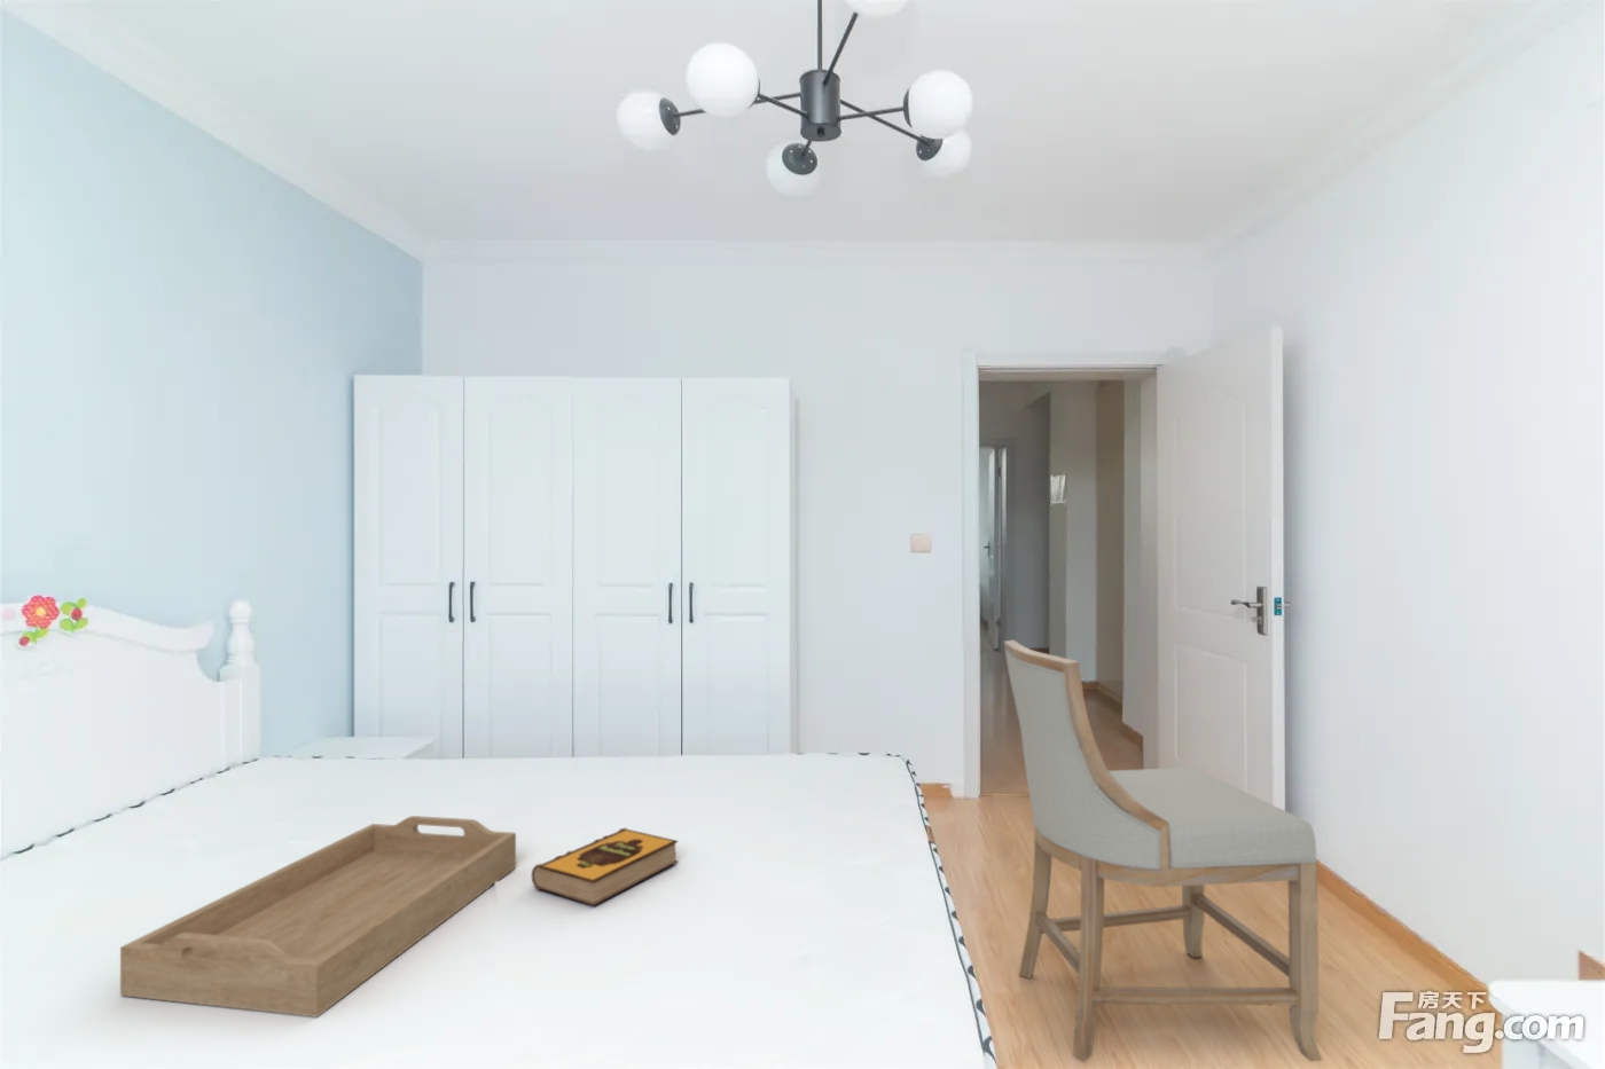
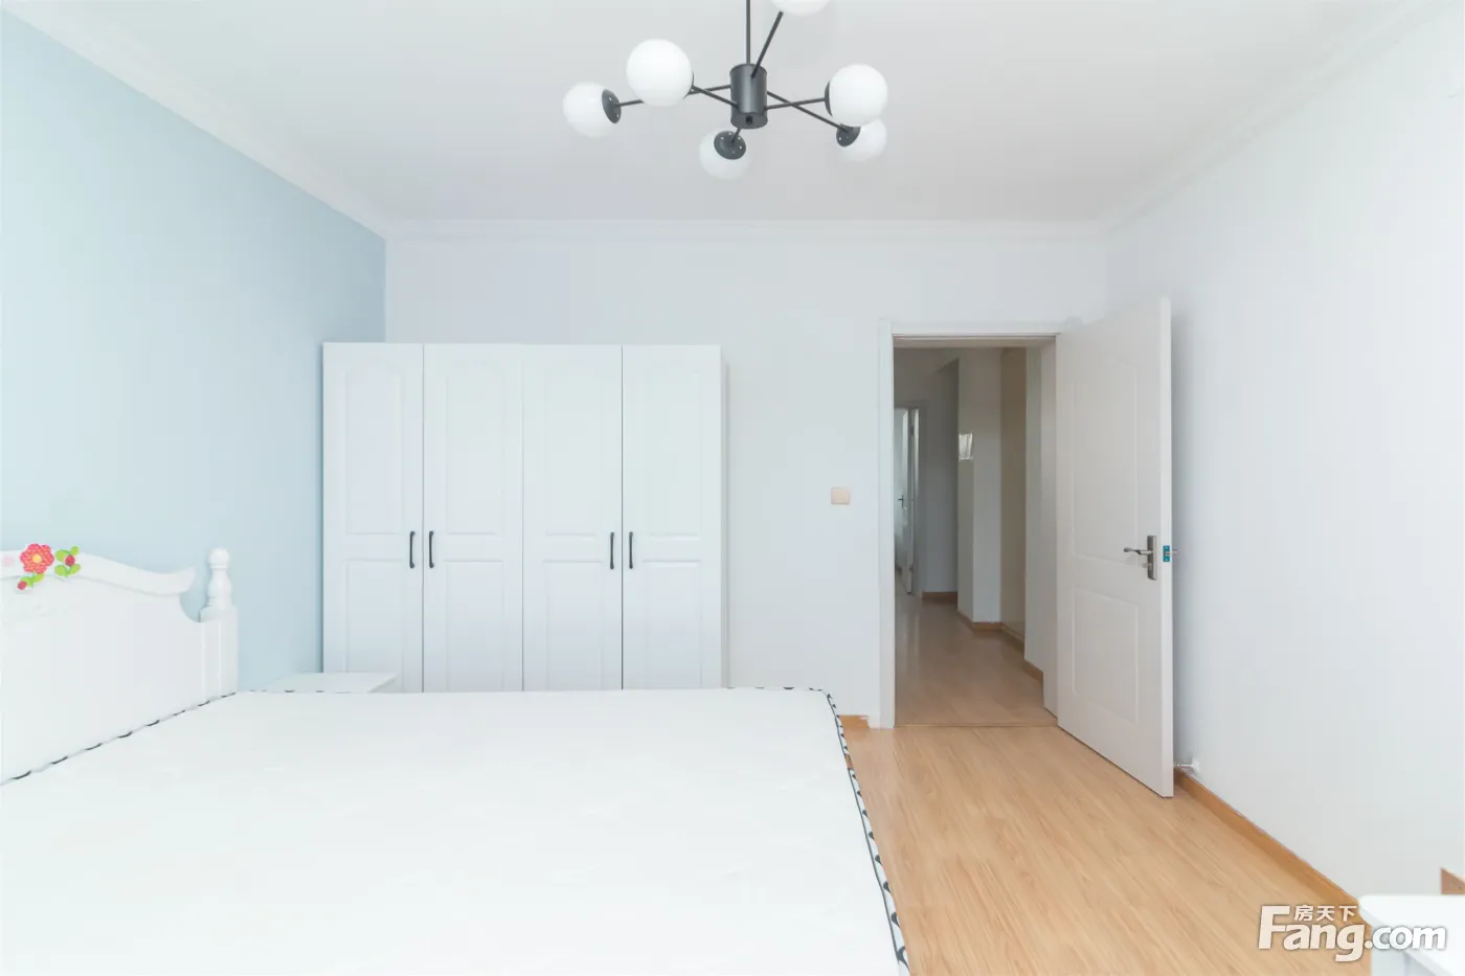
- serving tray [119,815,517,1019]
- bar stool [1004,639,1325,1062]
- hardback book [531,827,680,907]
